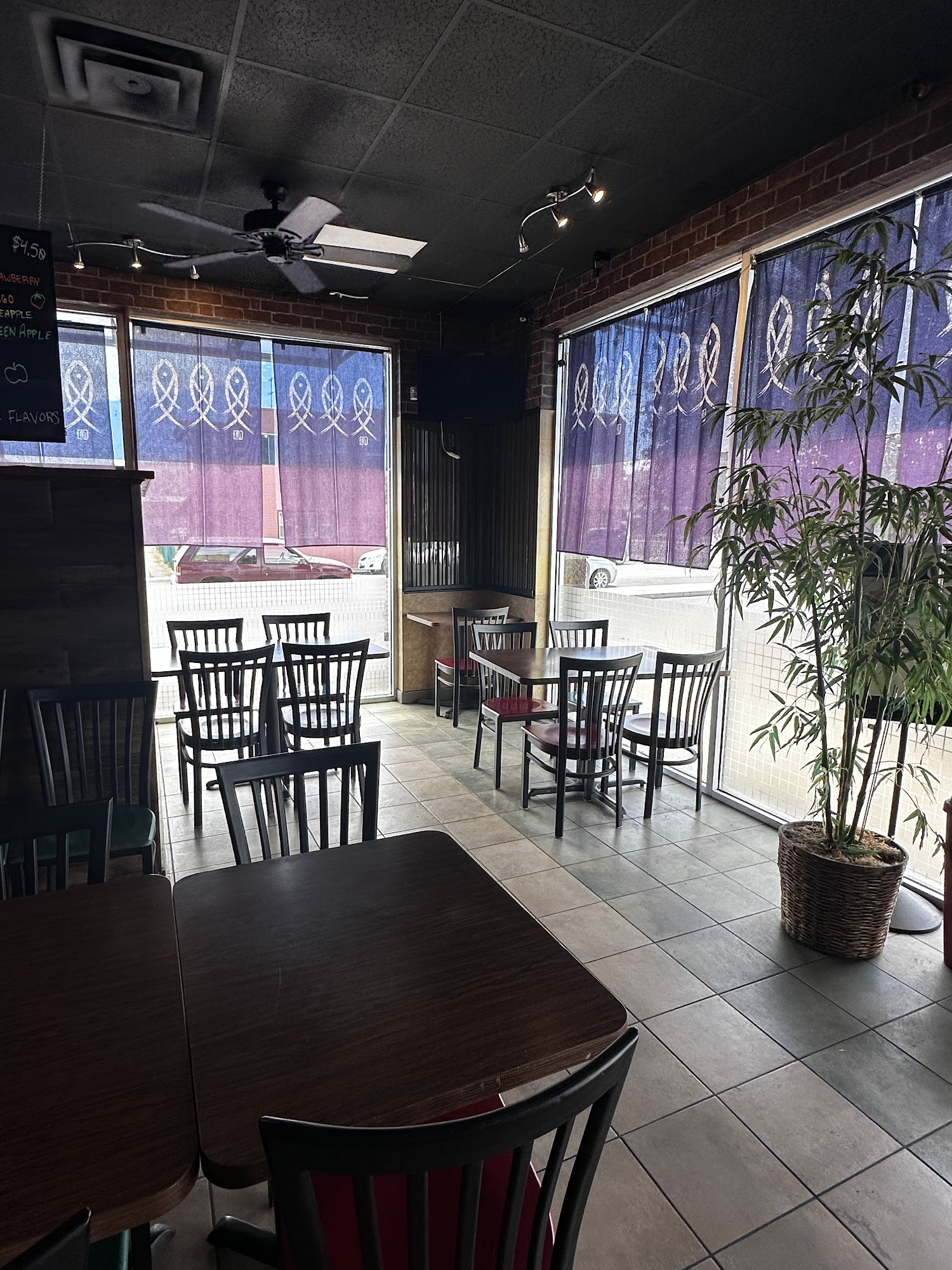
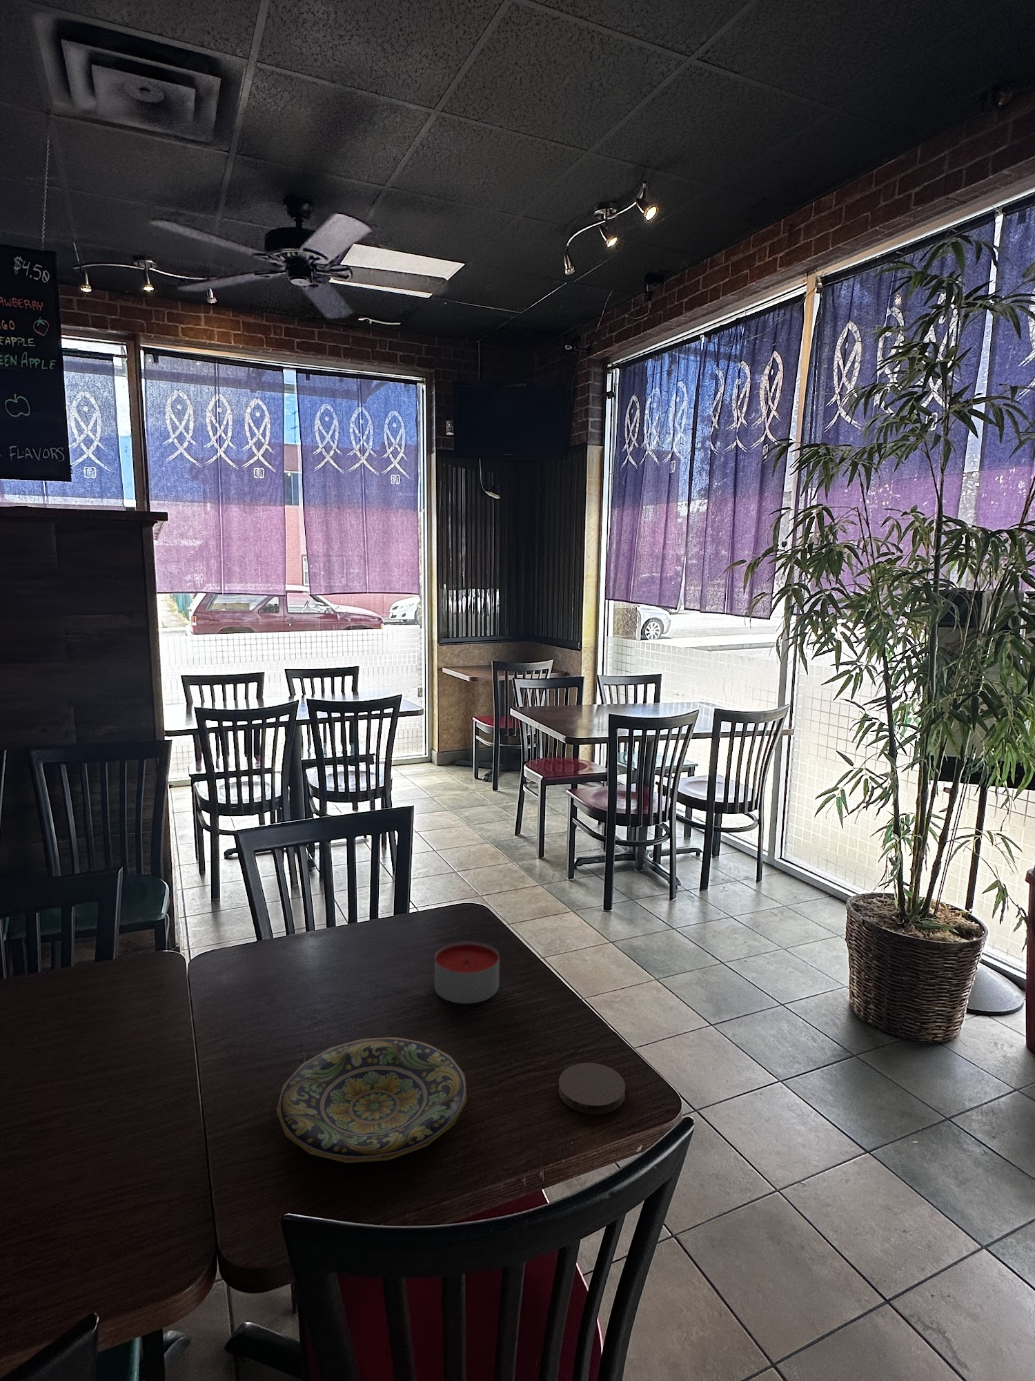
+ coaster [558,1062,626,1116]
+ plate [276,1036,467,1164]
+ candle [434,941,500,1004]
